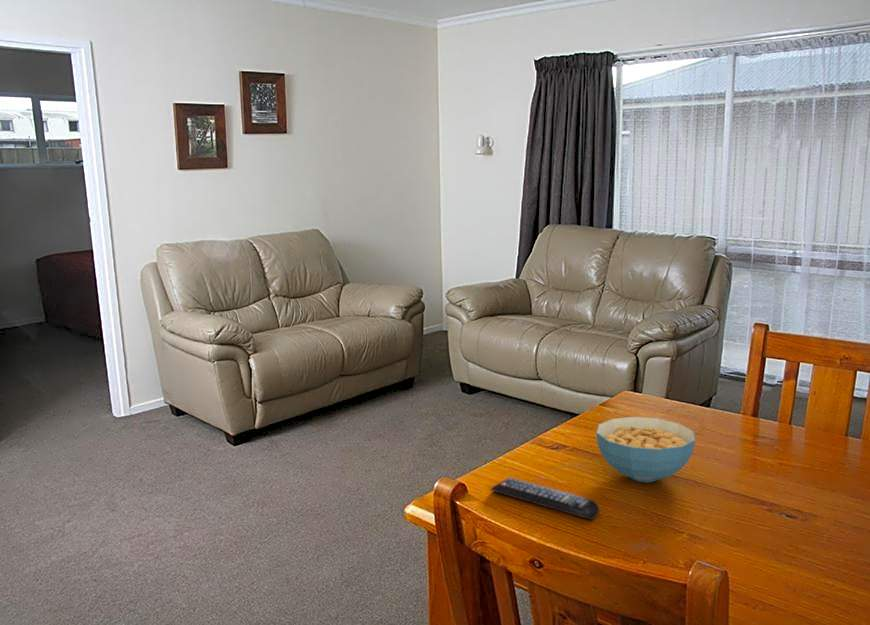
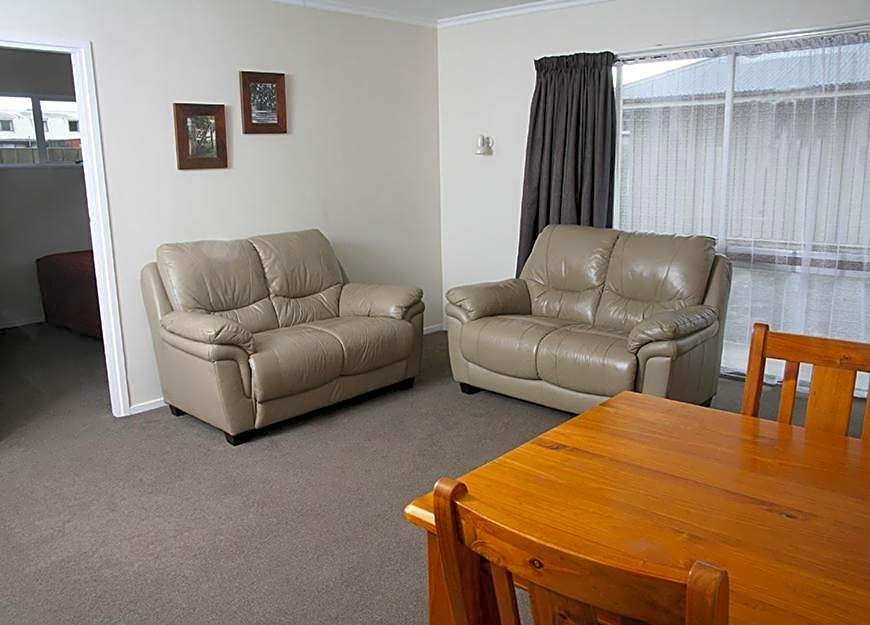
- remote control [490,476,601,521]
- cereal bowl [595,416,696,483]
